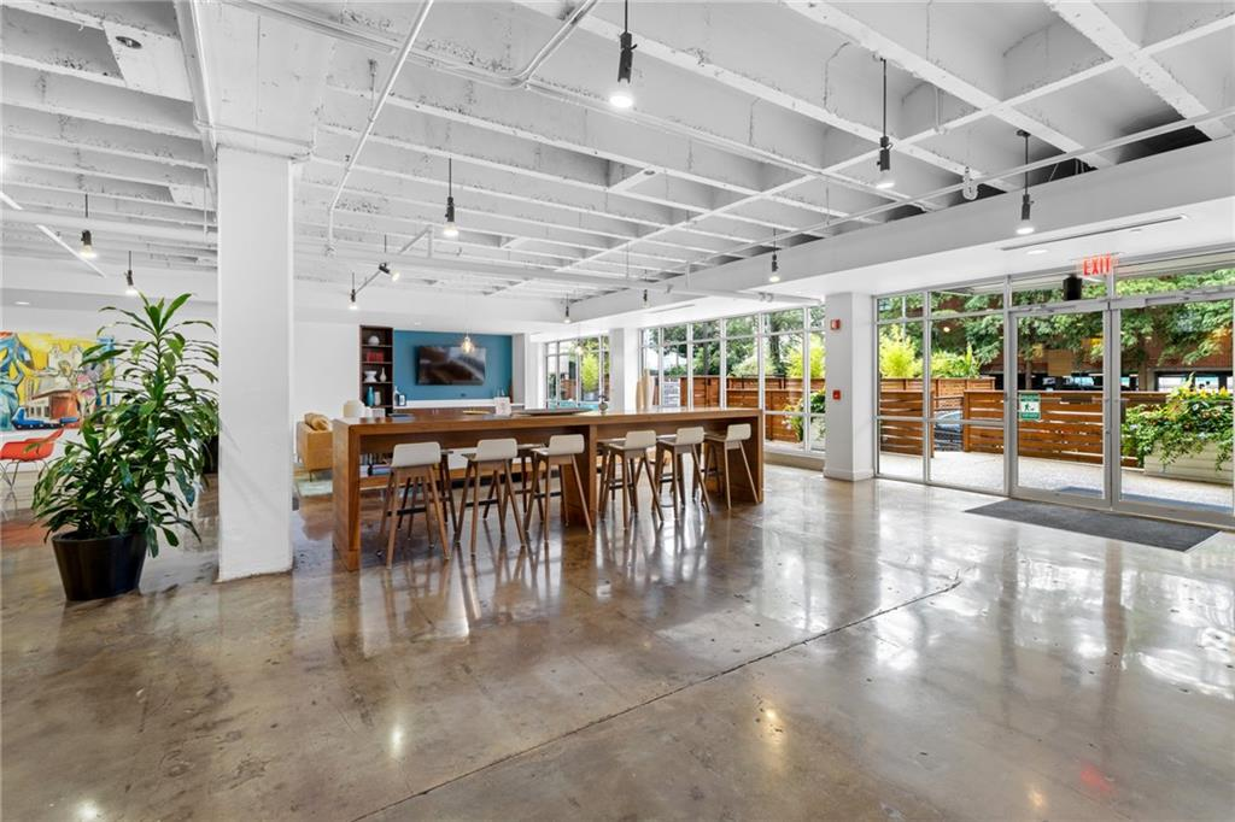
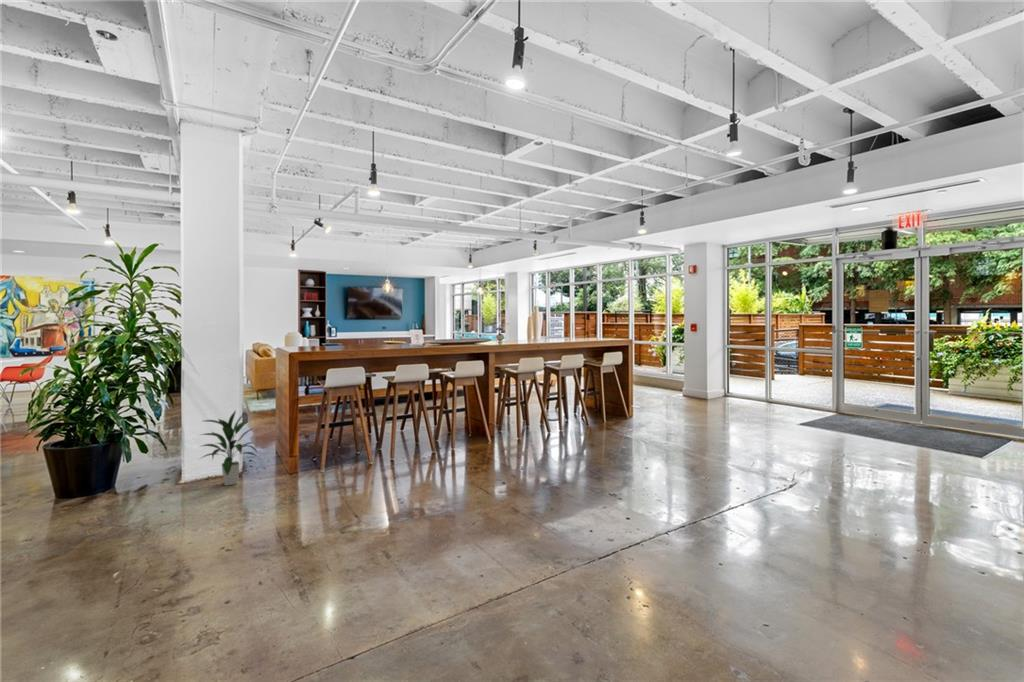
+ indoor plant [195,409,258,487]
